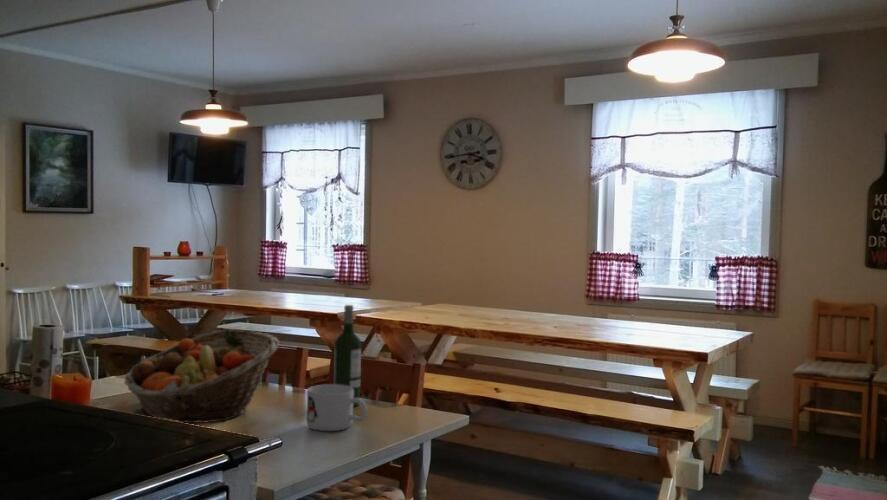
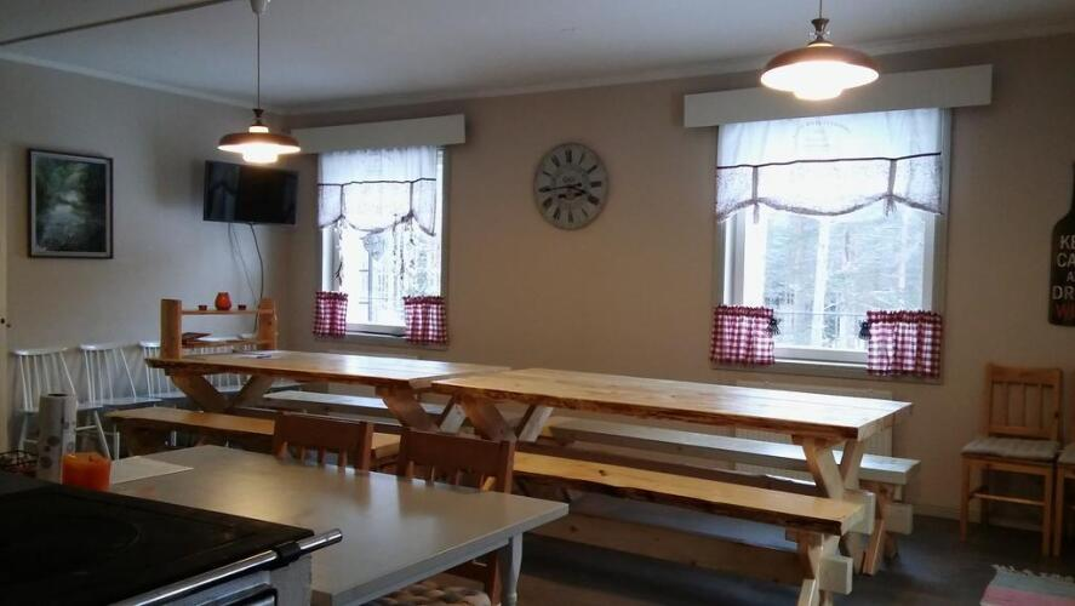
- mug [305,383,368,432]
- wine bottle [333,304,362,408]
- fruit basket [123,328,280,424]
